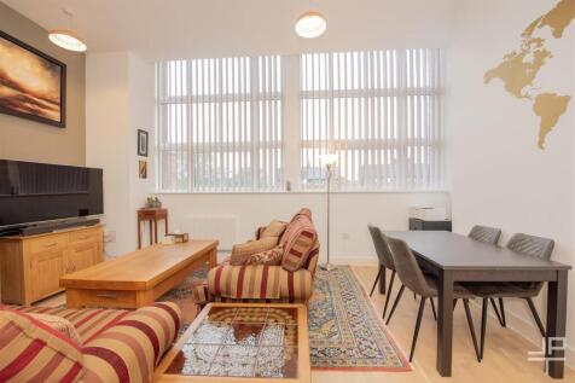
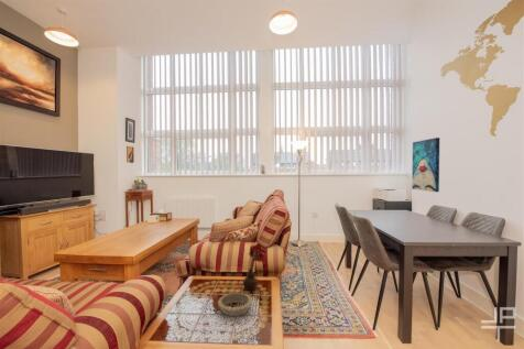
+ flower [242,242,268,292]
+ wall art [411,137,440,193]
+ decorative bowl [217,292,253,317]
